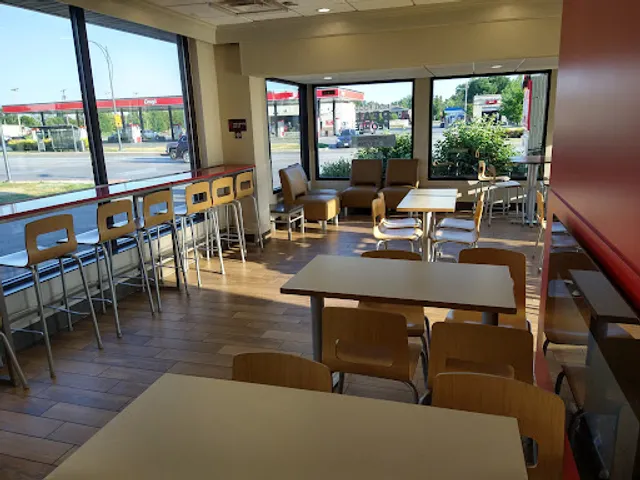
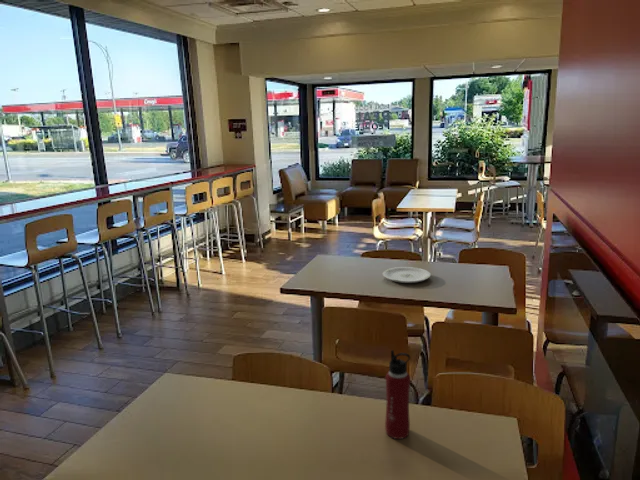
+ plate [382,266,432,284]
+ water bottle [384,349,411,440]
